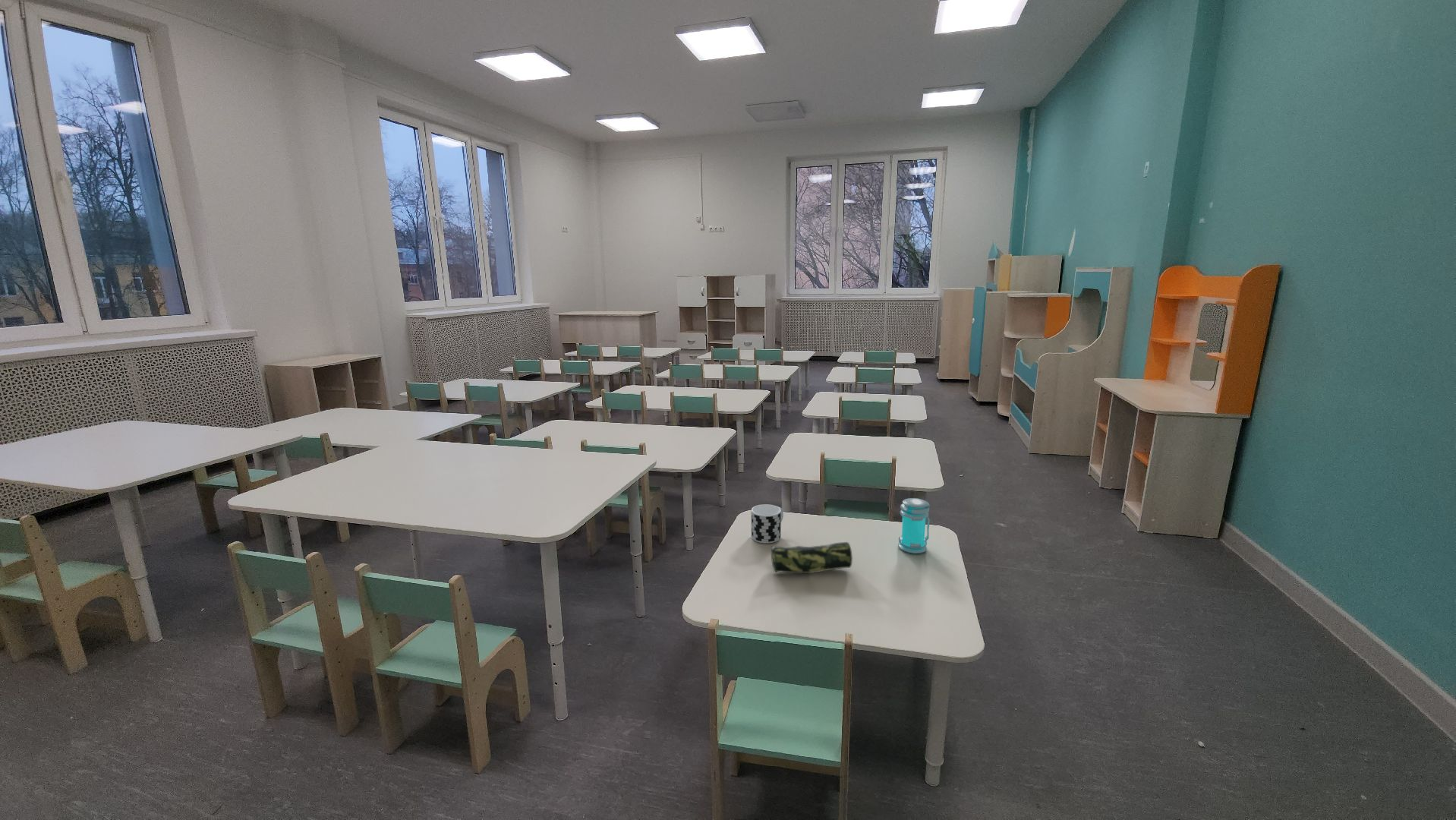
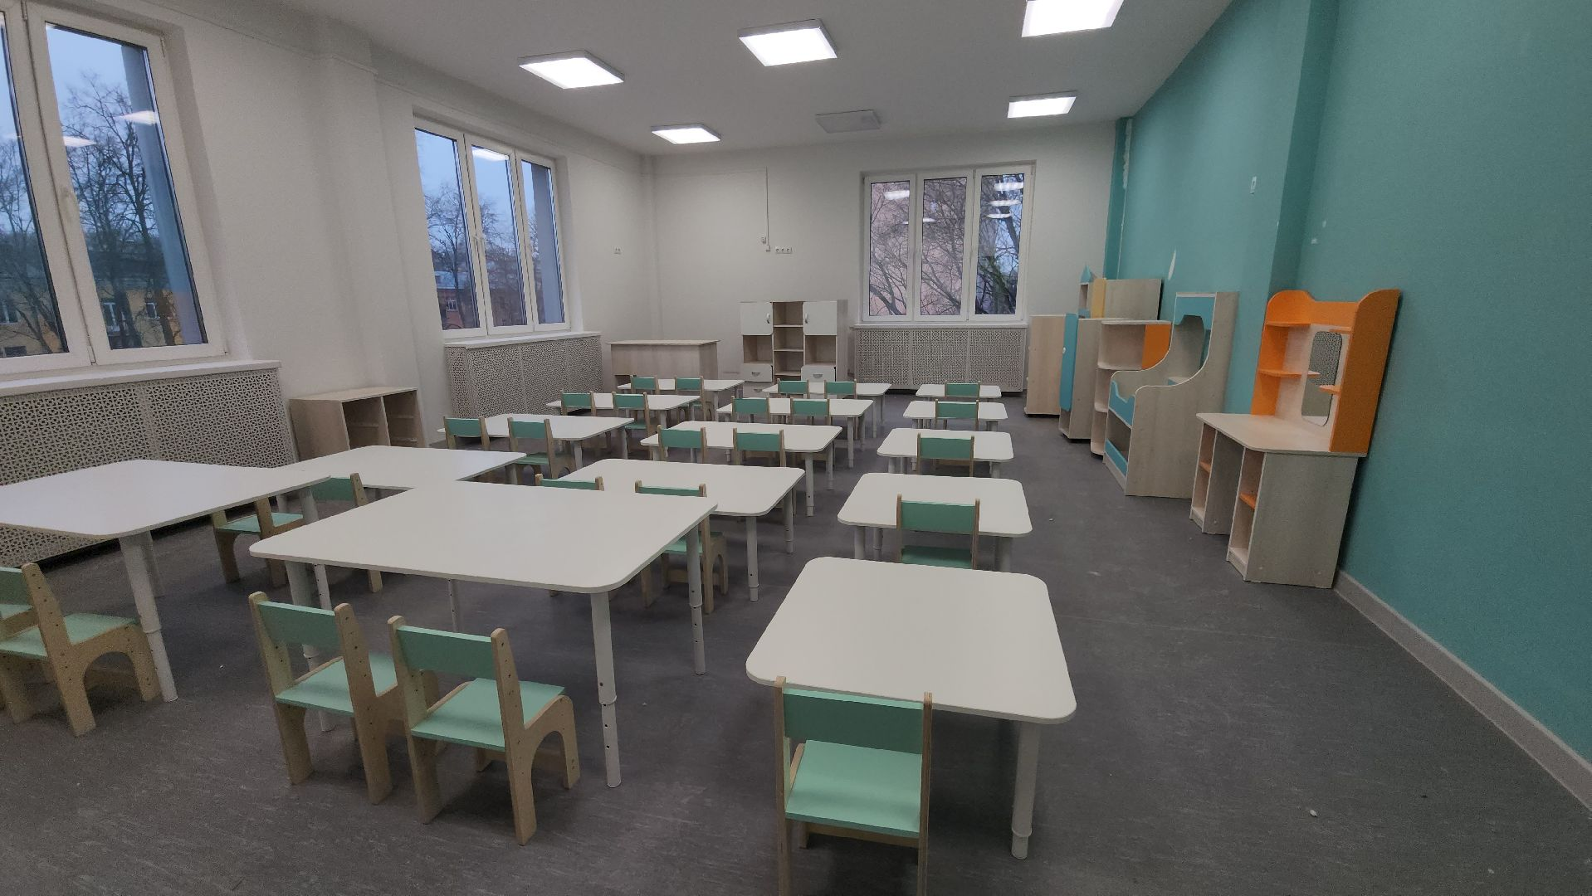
- jar [897,497,931,554]
- pencil case [769,541,853,574]
- cup [751,503,784,544]
